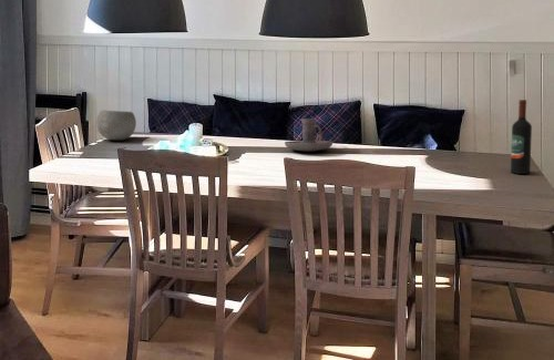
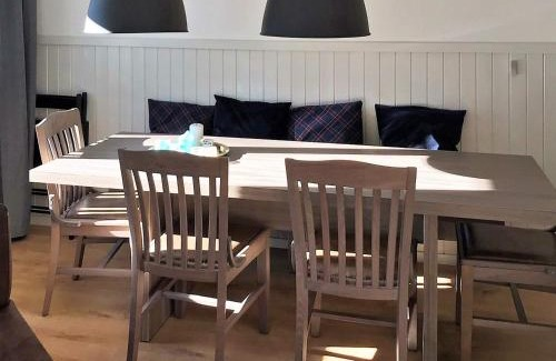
- bowl [95,110,137,142]
- wine bottle [510,99,533,175]
- candle holder [284,117,334,152]
